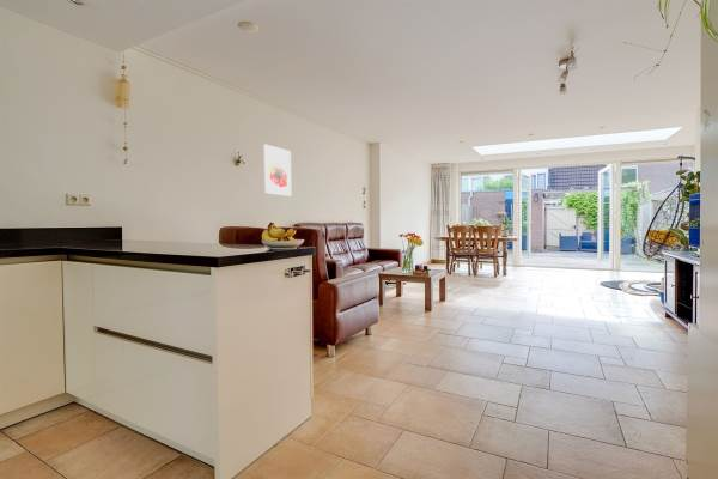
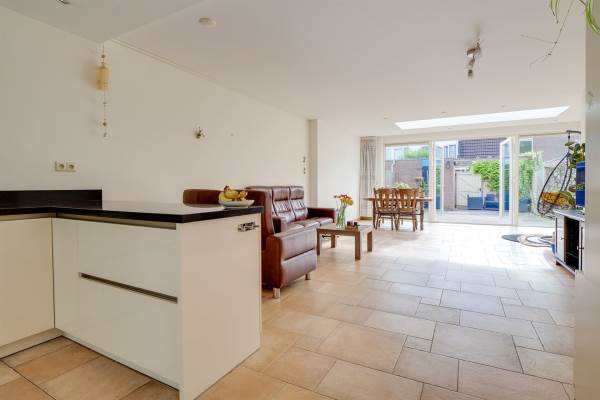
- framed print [263,144,292,198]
